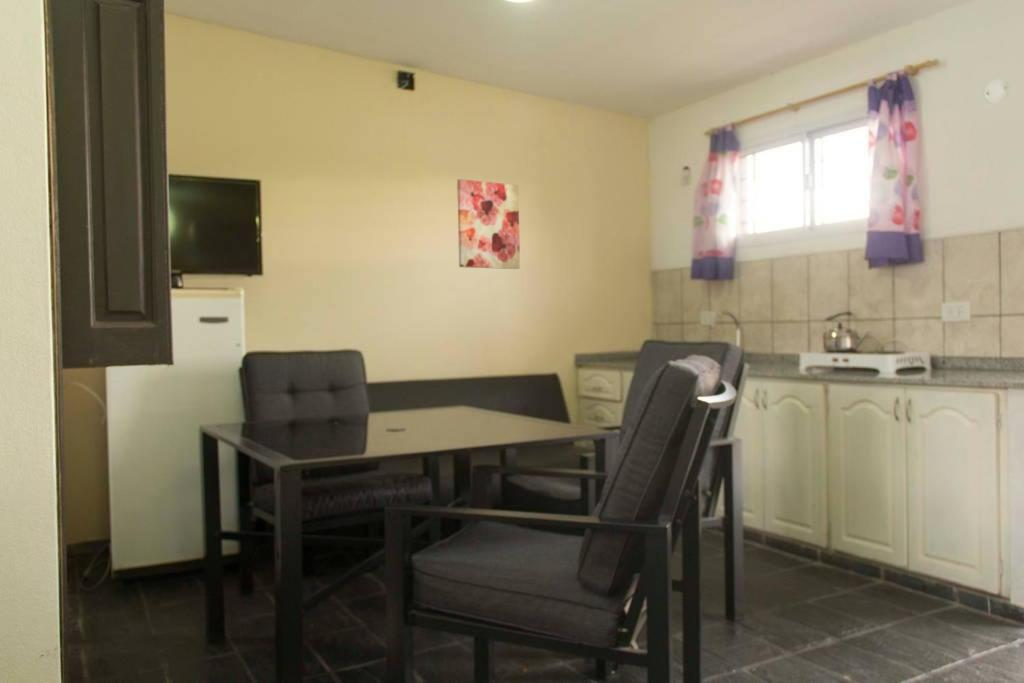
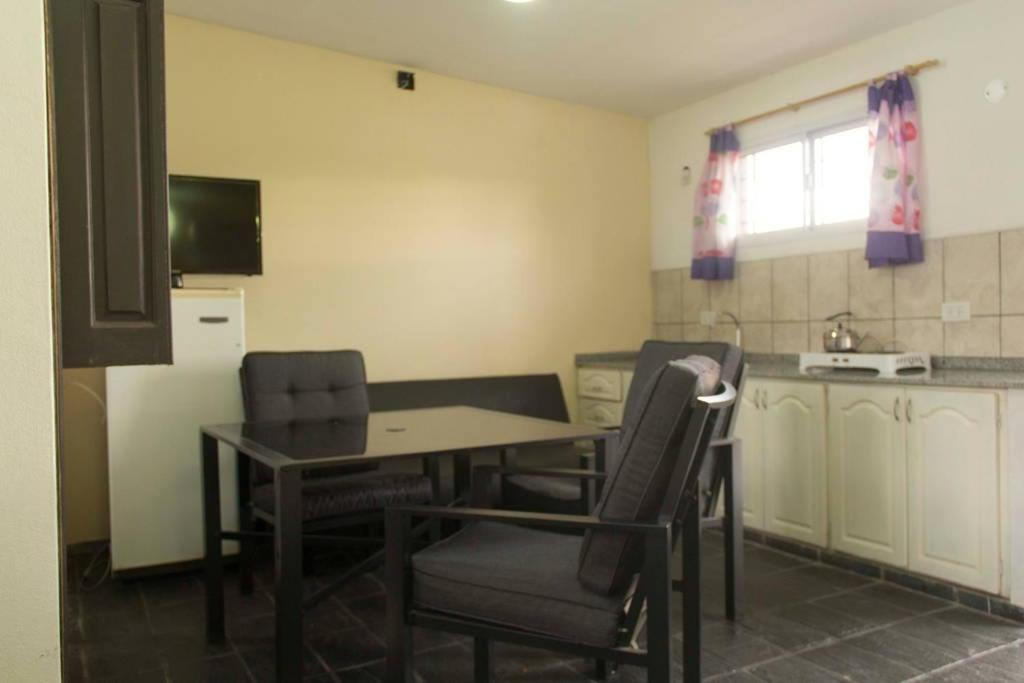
- wall art [456,178,521,270]
